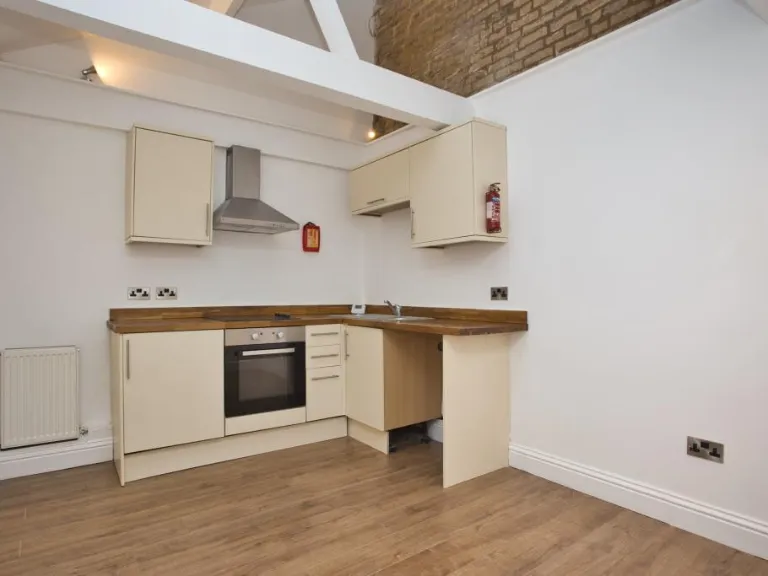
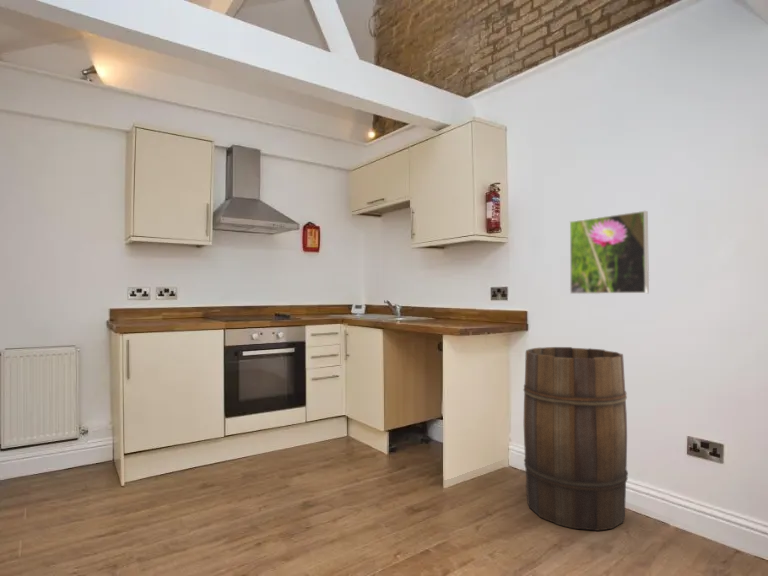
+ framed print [569,210,650,295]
+ wooden barrel [522,346,629,532]
